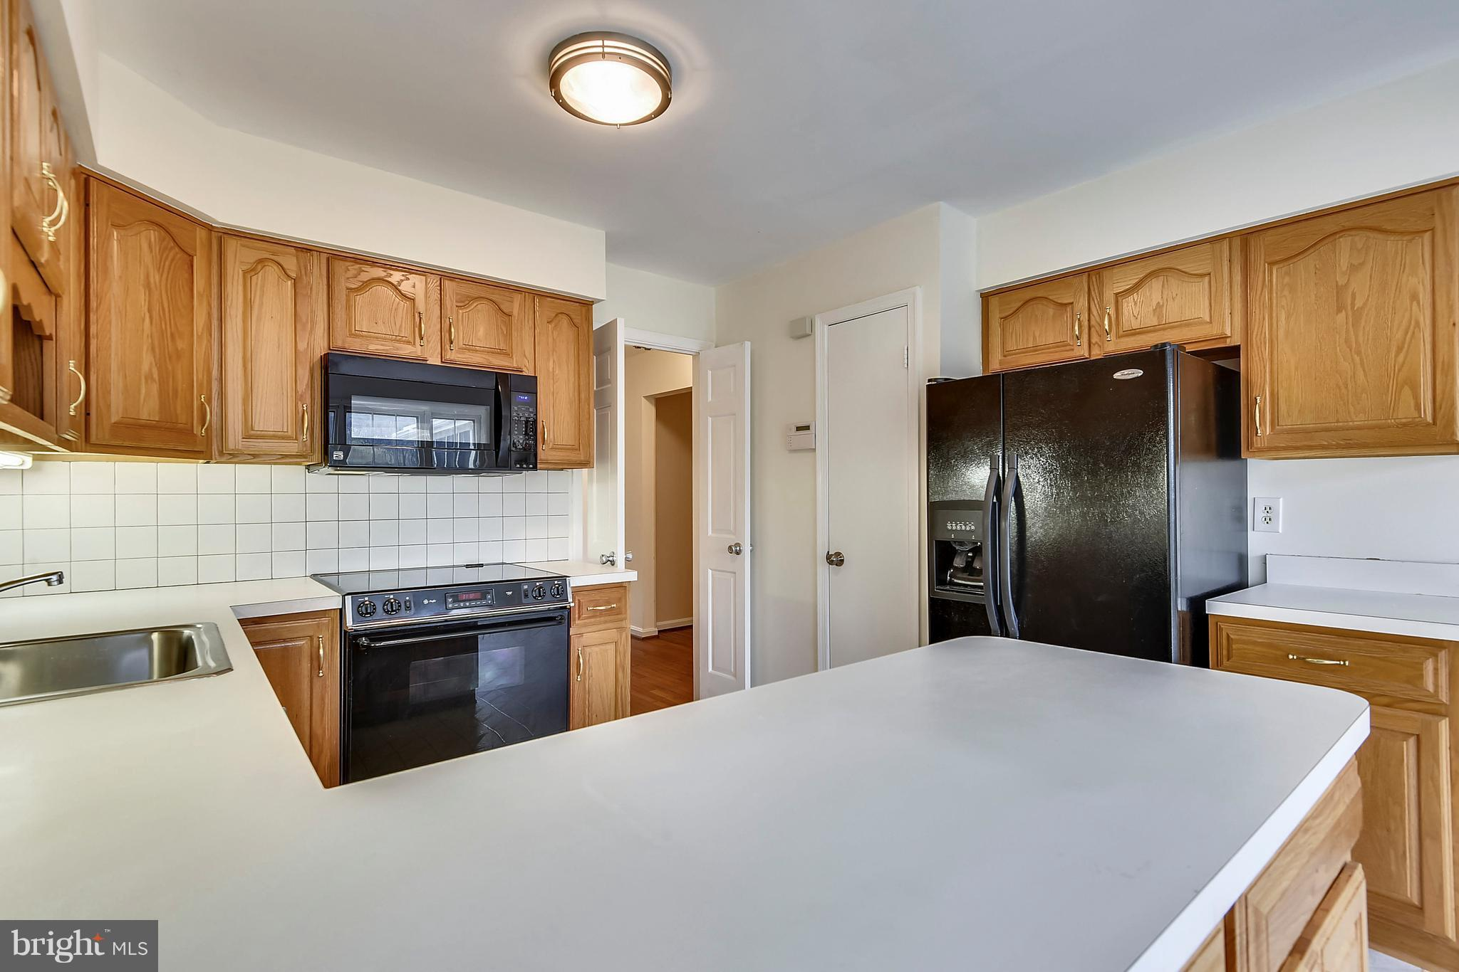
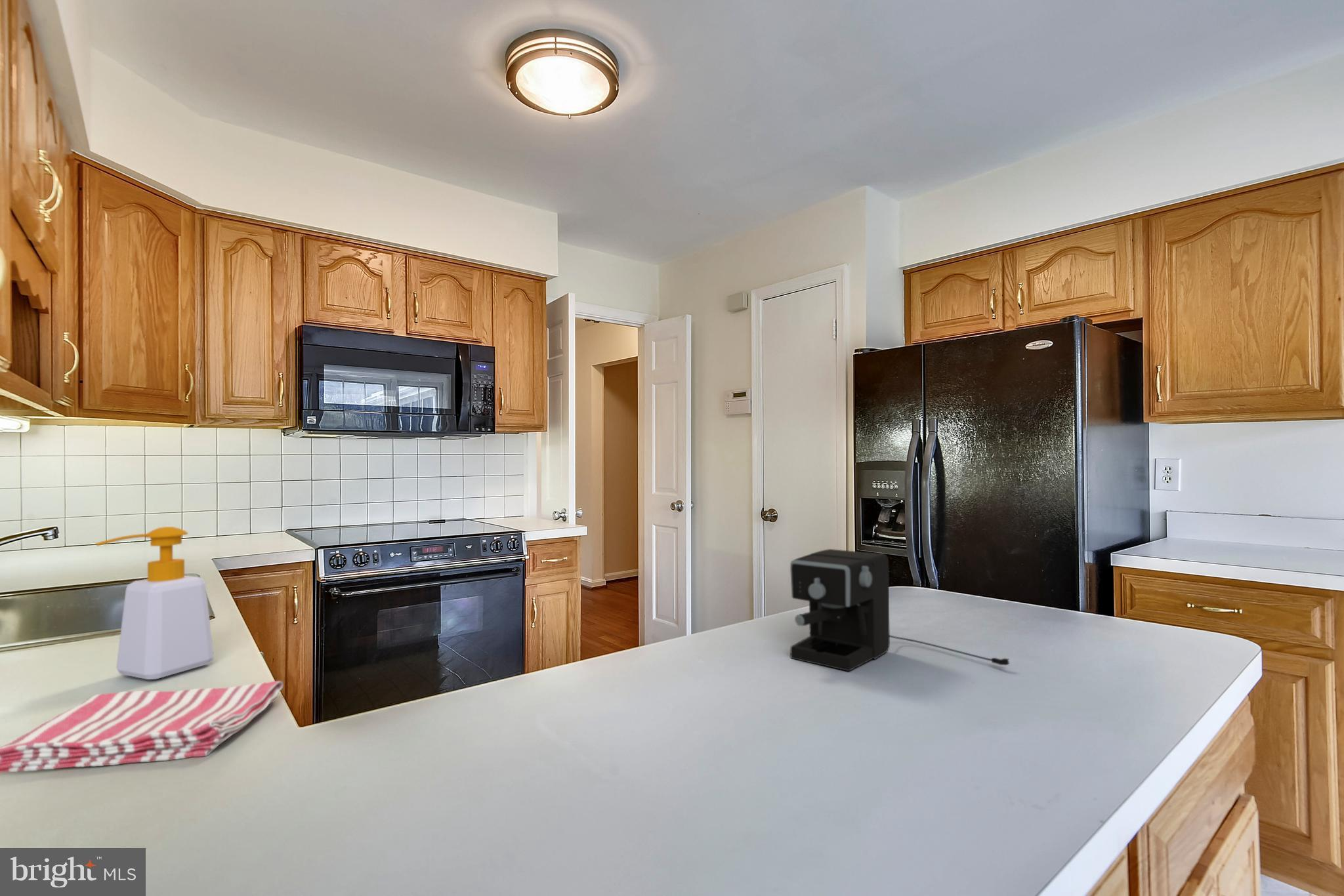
+ soap bottle [95,526,215,680]
+ dish towel [0,680,284,773]
+ coffee maker [789,548,1011,672]
